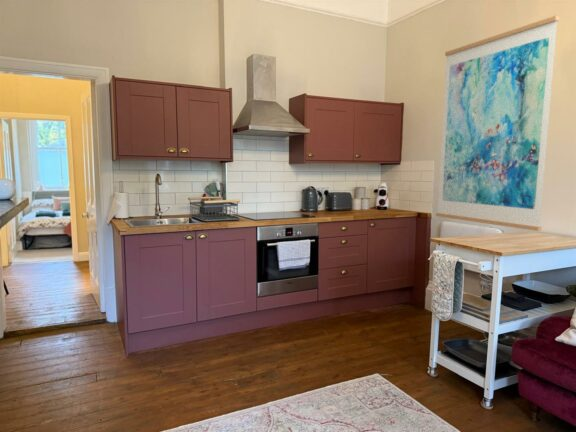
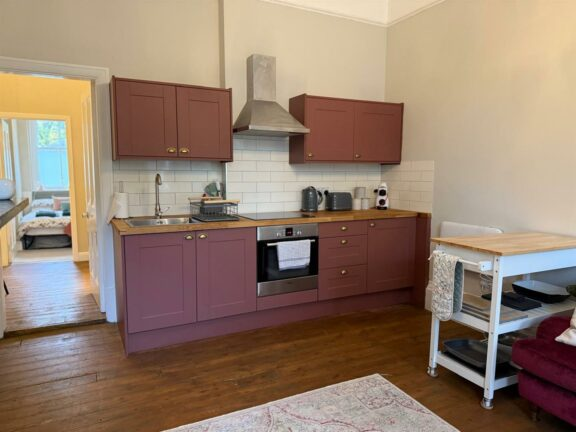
- wall art [435,15,560,232]
